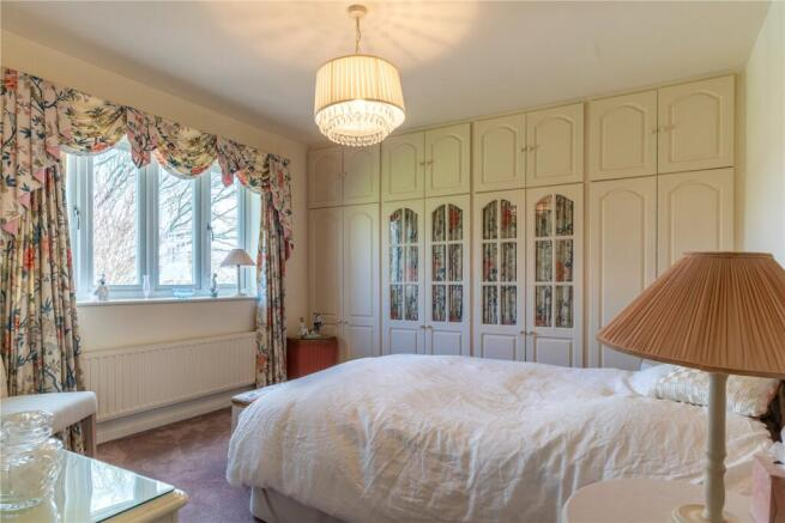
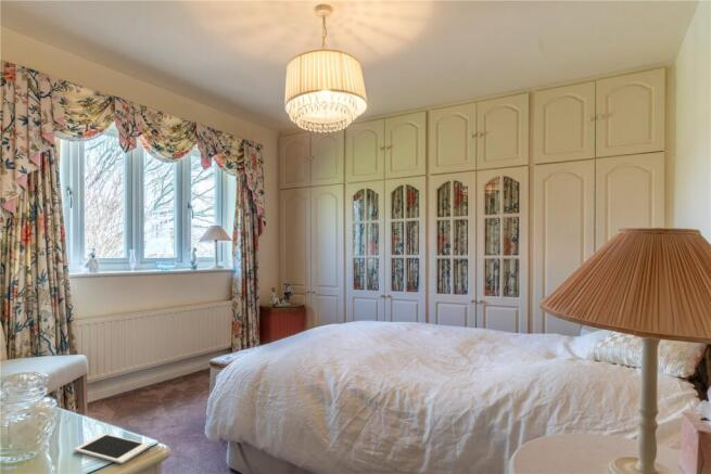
+ cell phone [73,433,151,464]
